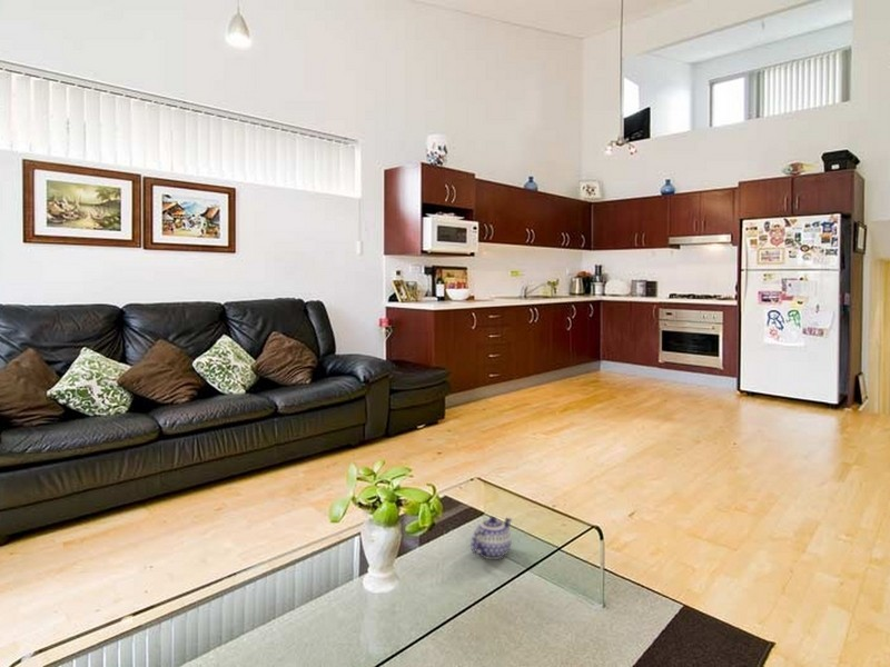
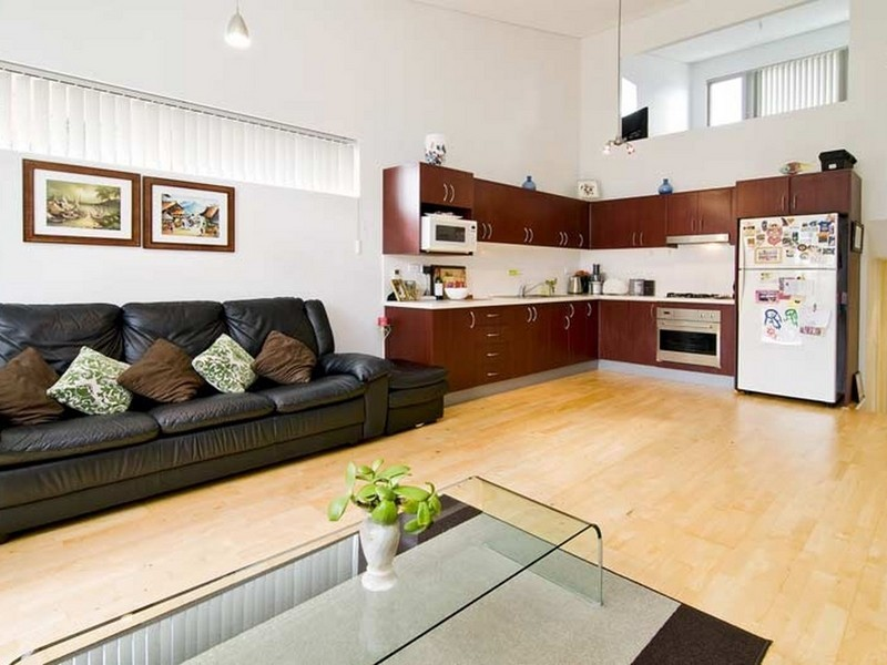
- teapot [469,516,513,560]
